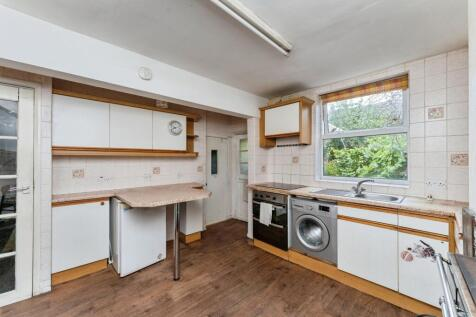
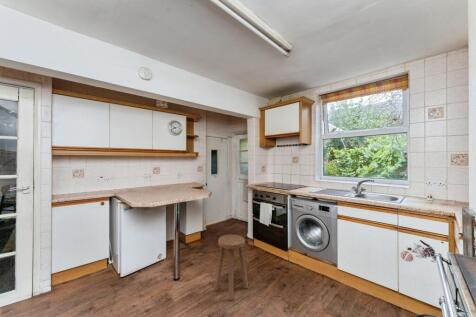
+ stool [214,234,249,301]
